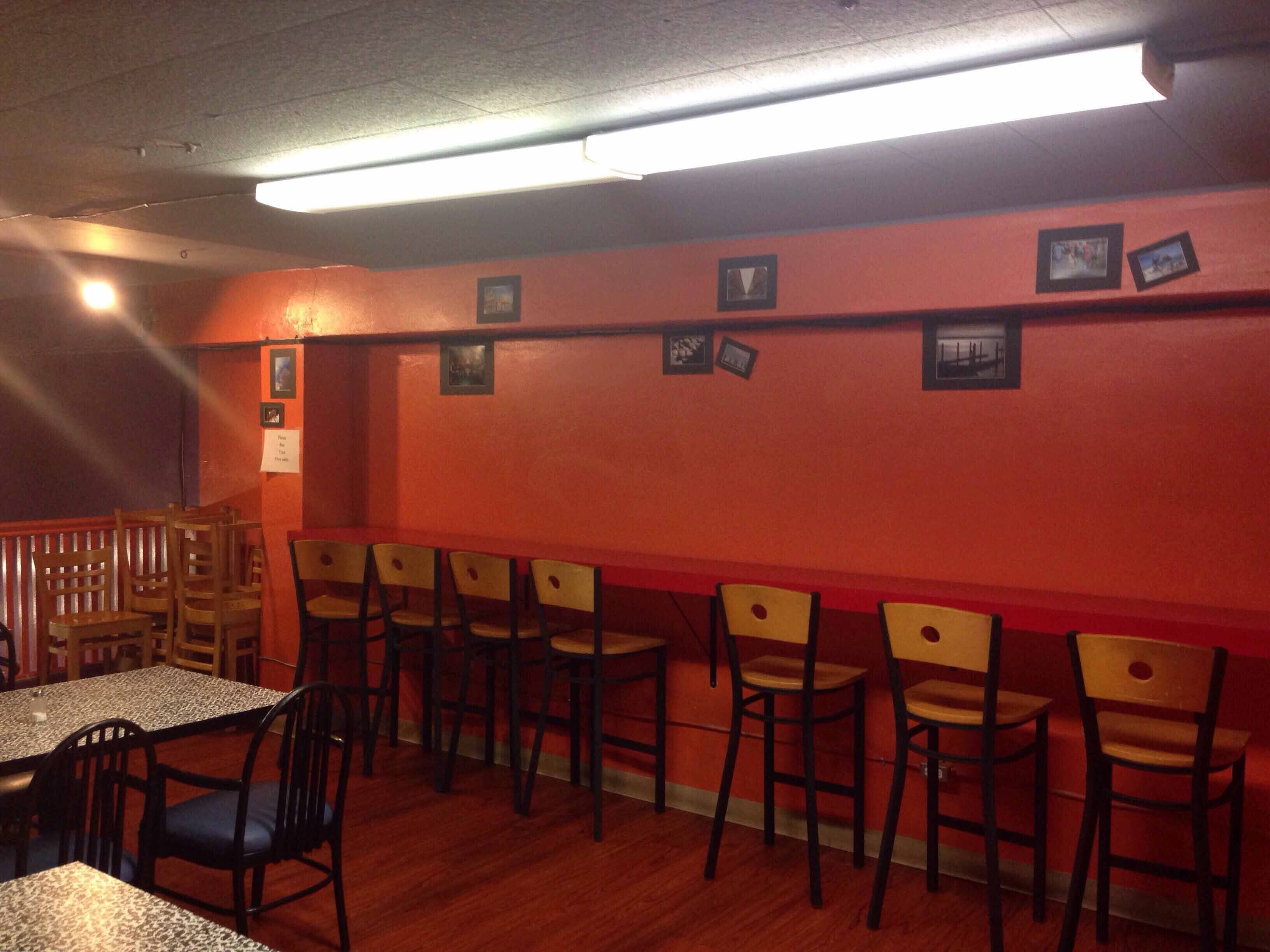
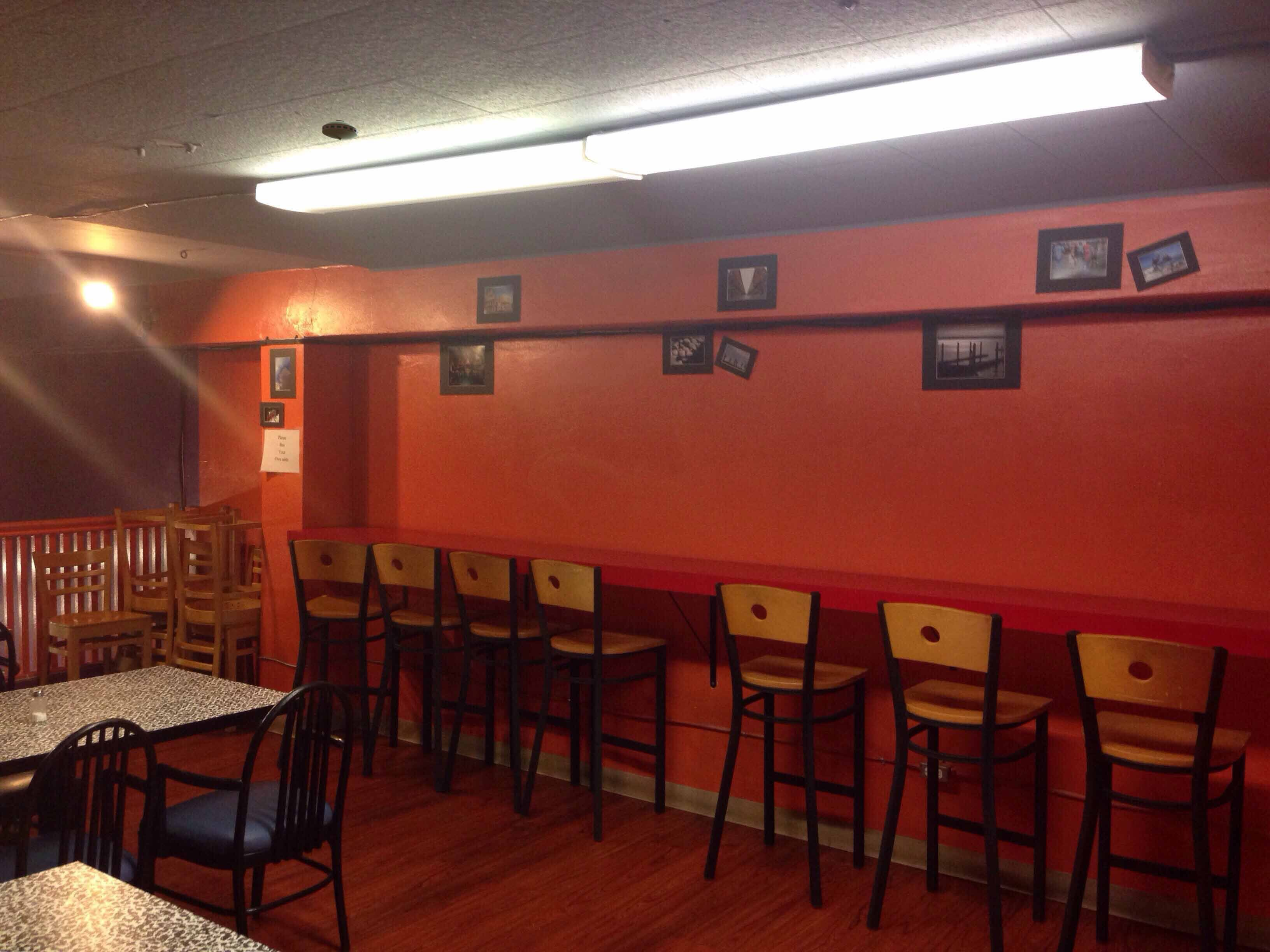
+ smoke detector [322,120,358,140]
